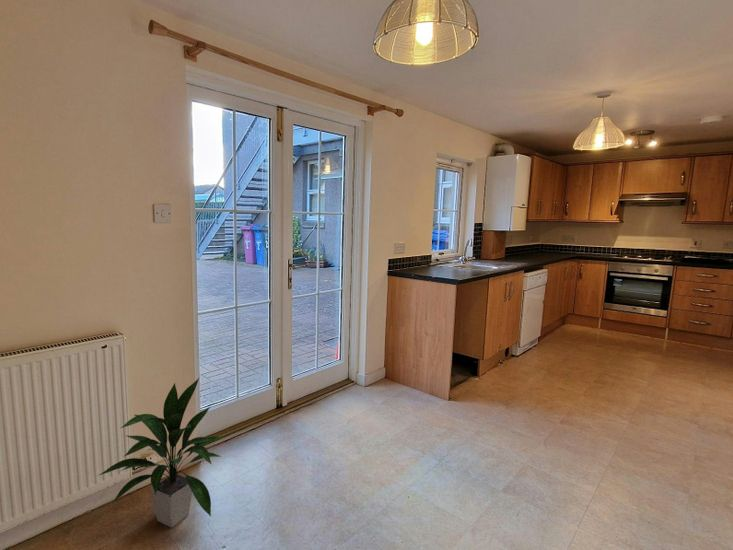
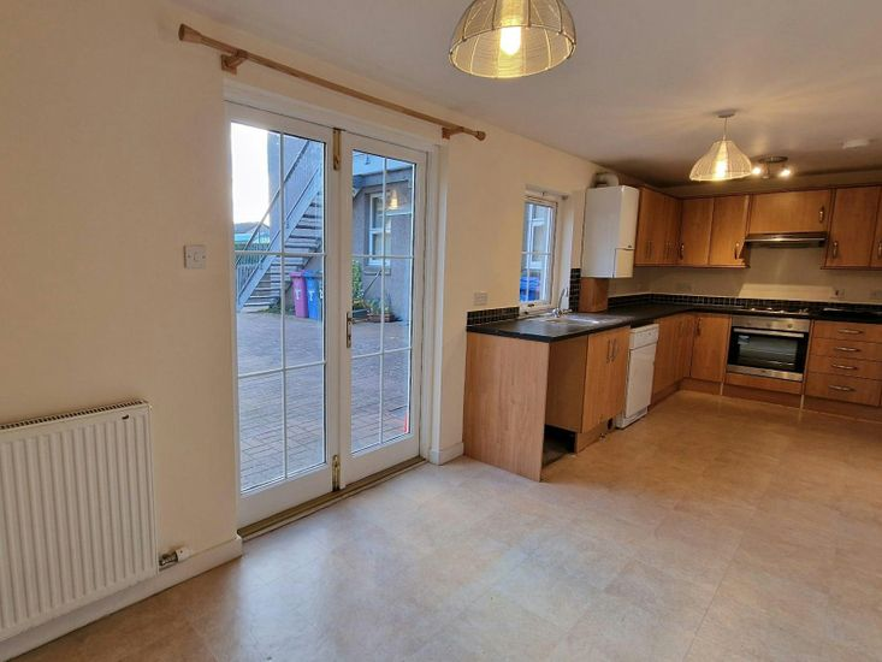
- indoor plant [96,376,224,528]
